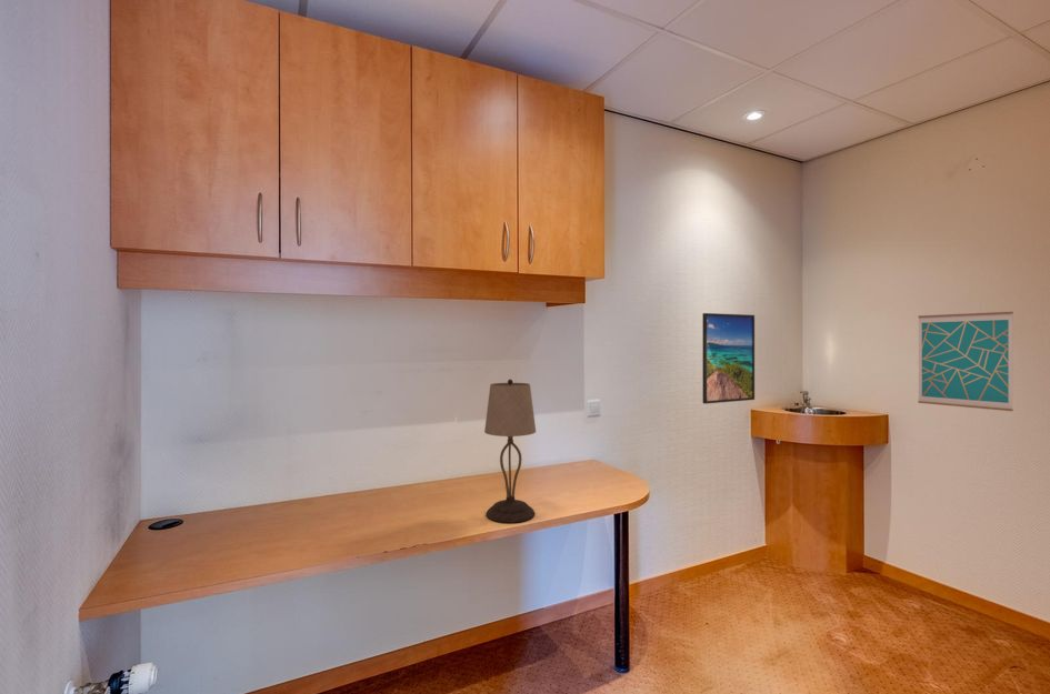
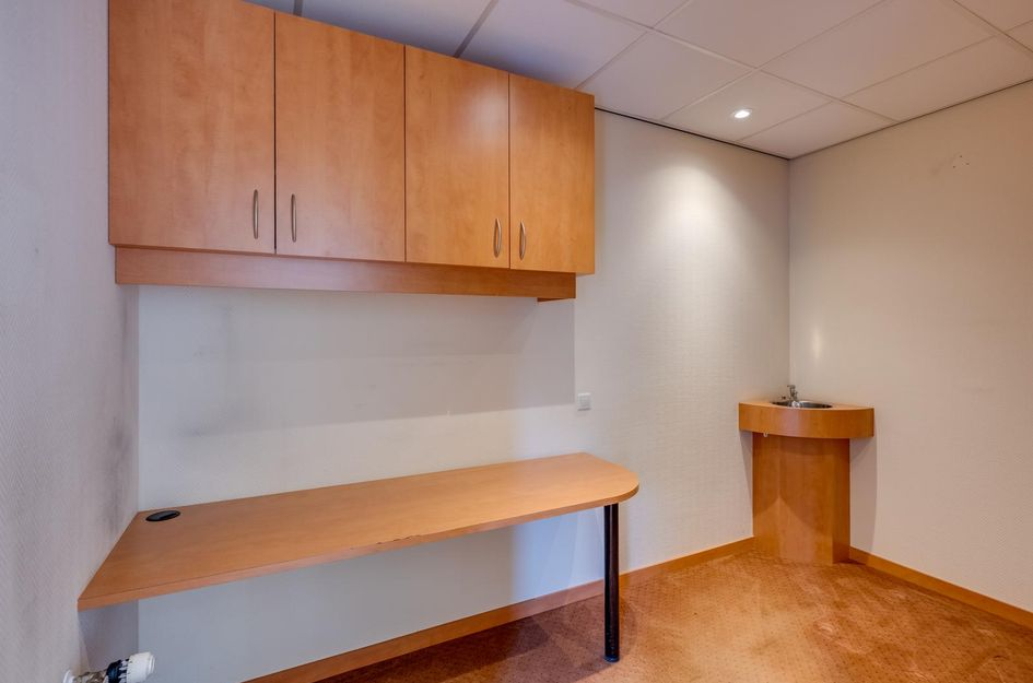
- wall art [917,311,1014,412]
- table lamp [483,379,537,524]
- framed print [701,312,756,405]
